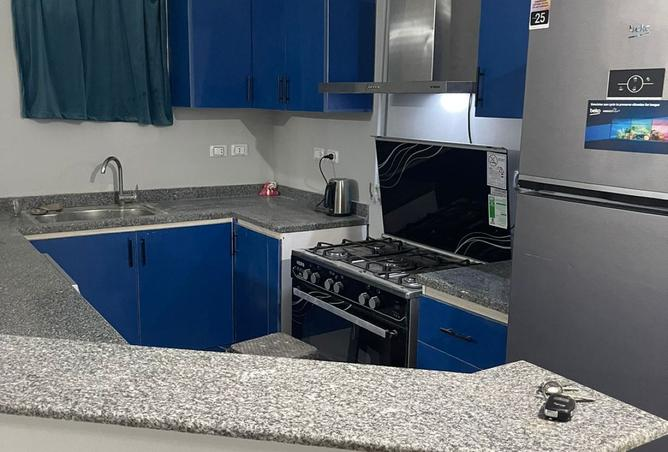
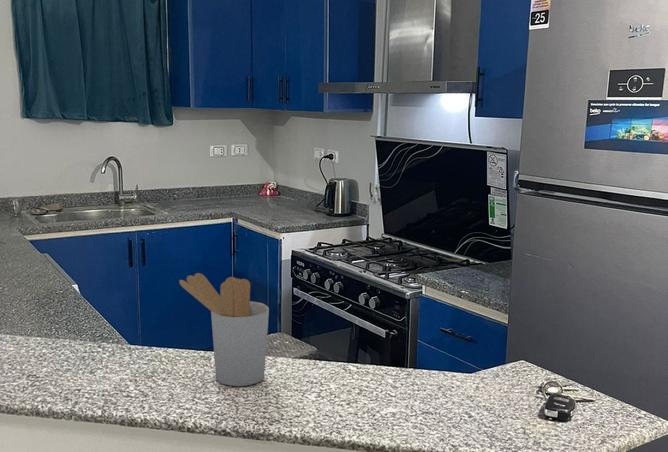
+ utensil holder [178,272,270,387]
